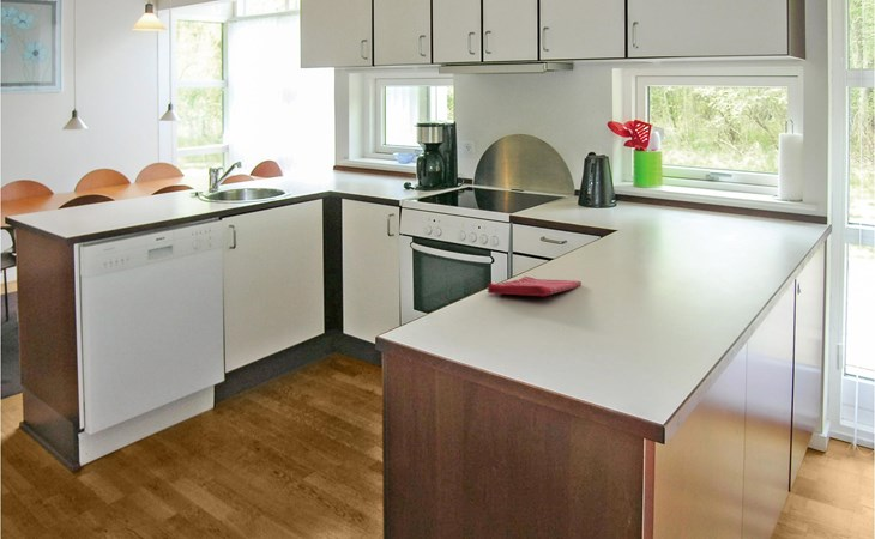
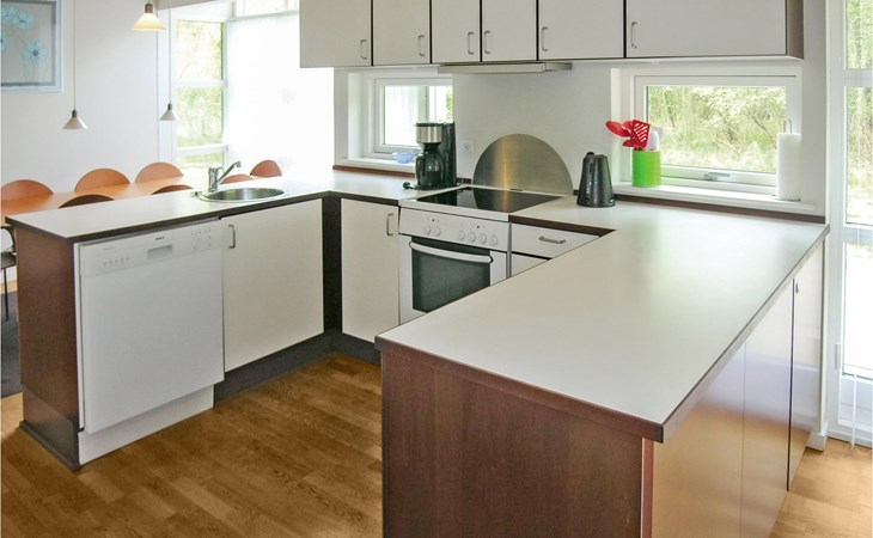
- dish towel [487,275,583,297]
